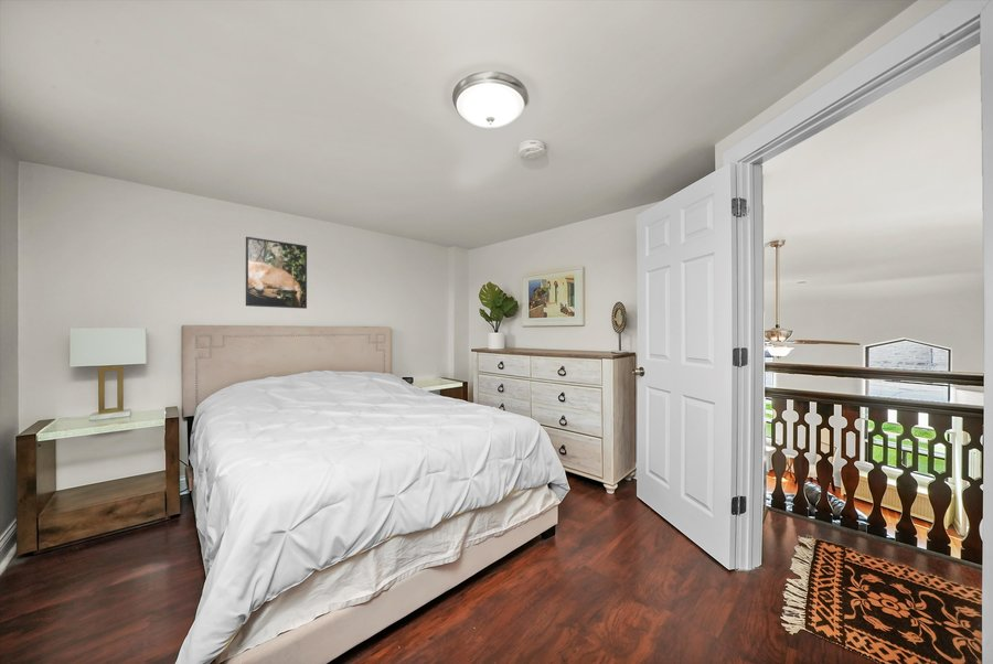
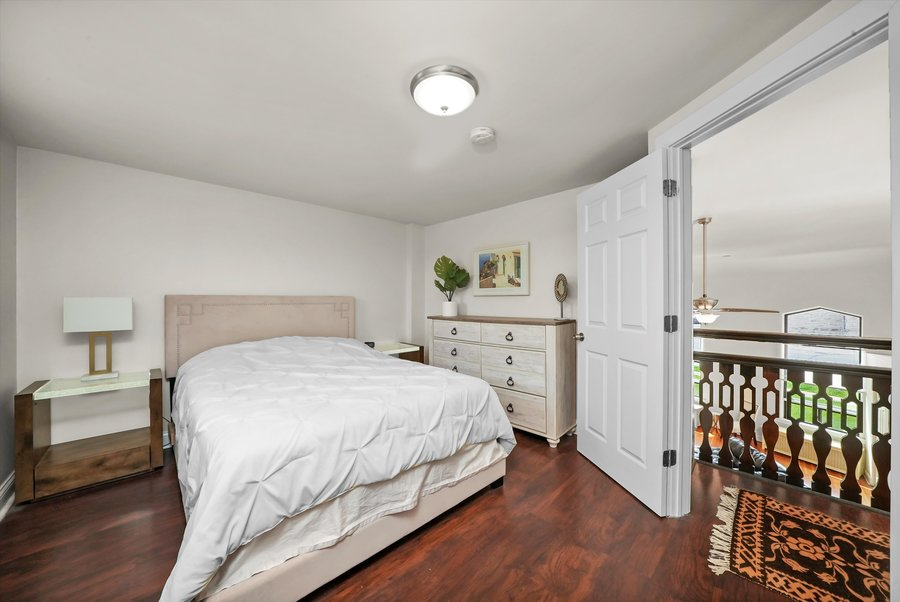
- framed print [245,236,308,310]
